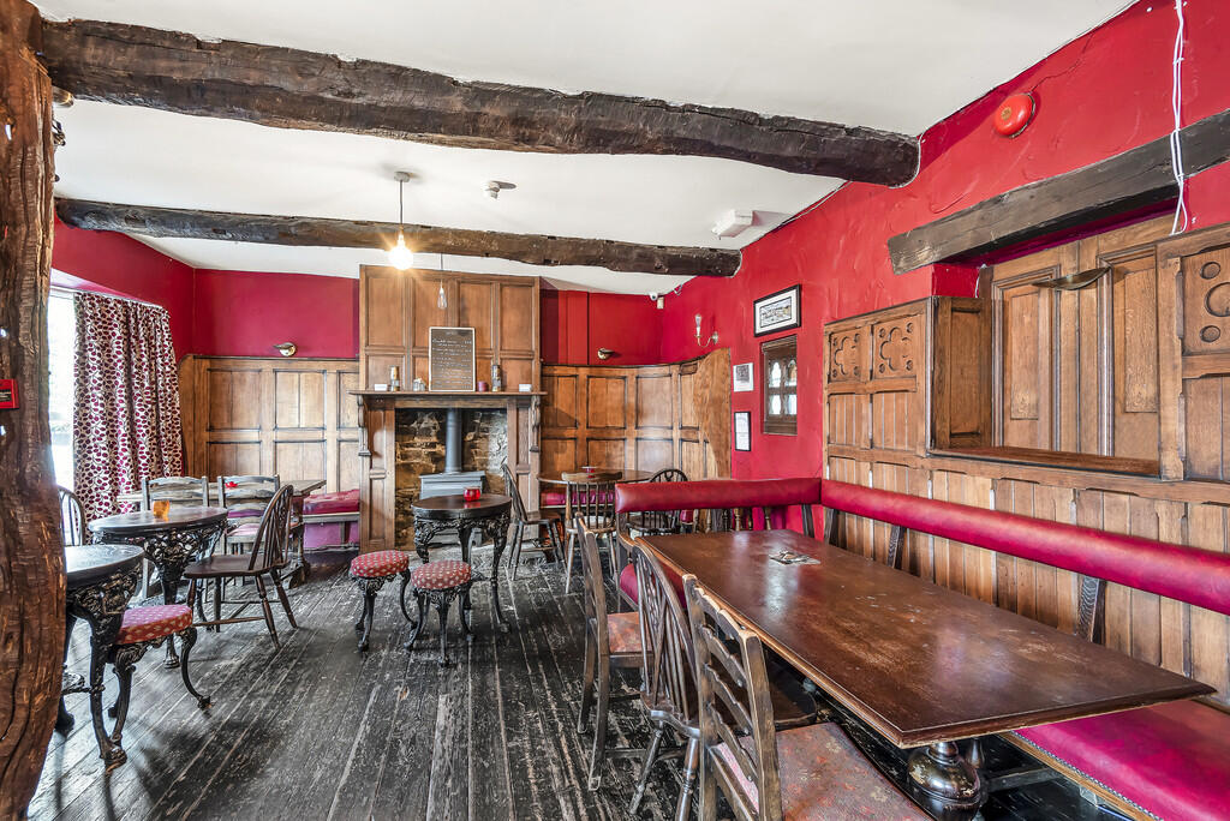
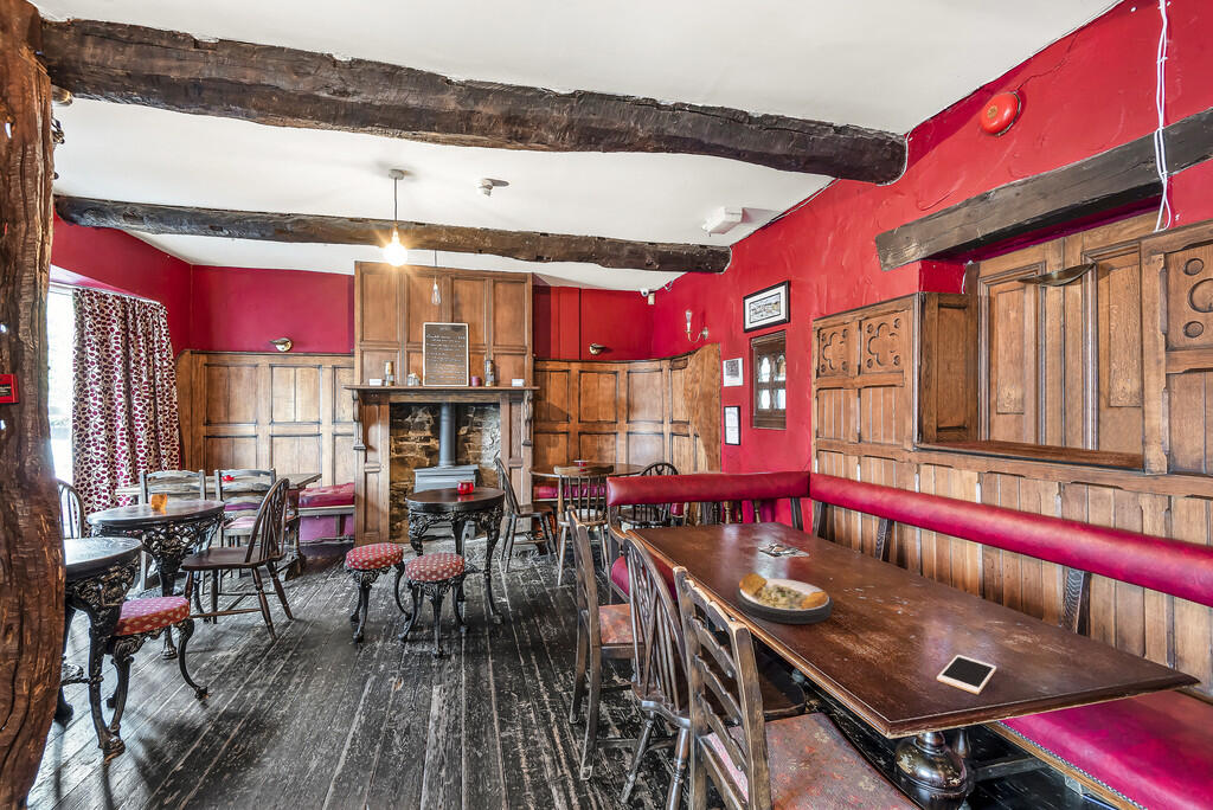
+ plate [736,572,835,625]
+ cell phone [936,654,997,695]
